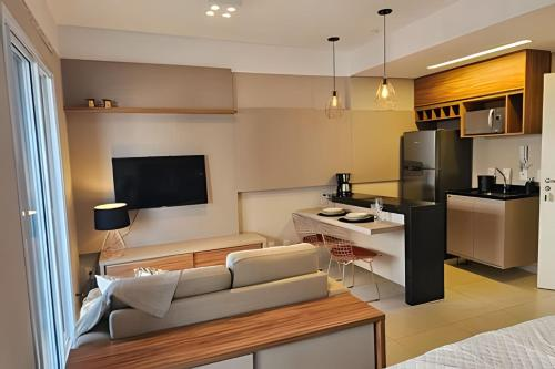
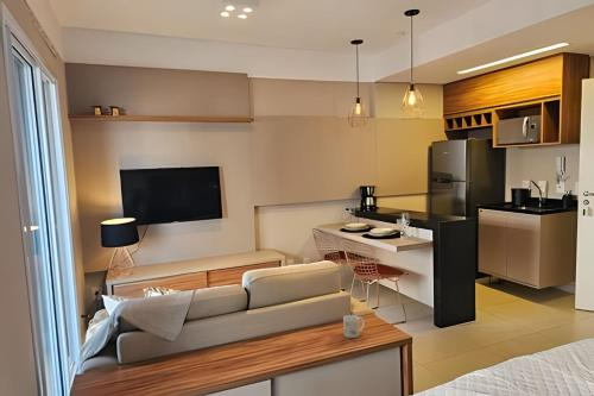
+ mug [342,314,366,339]
